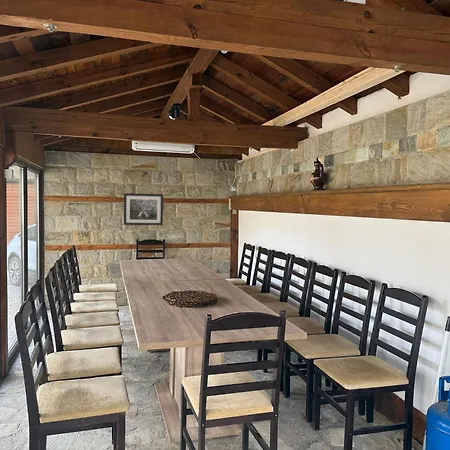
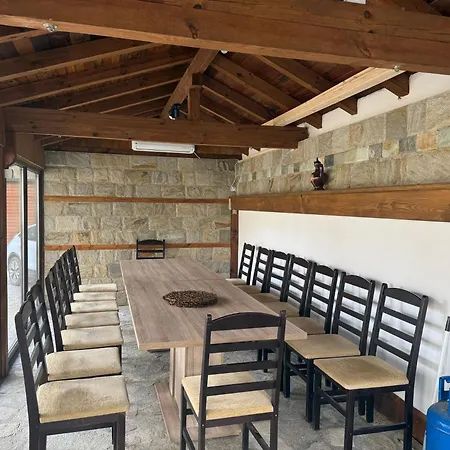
- wall art [123,192,164,226]
